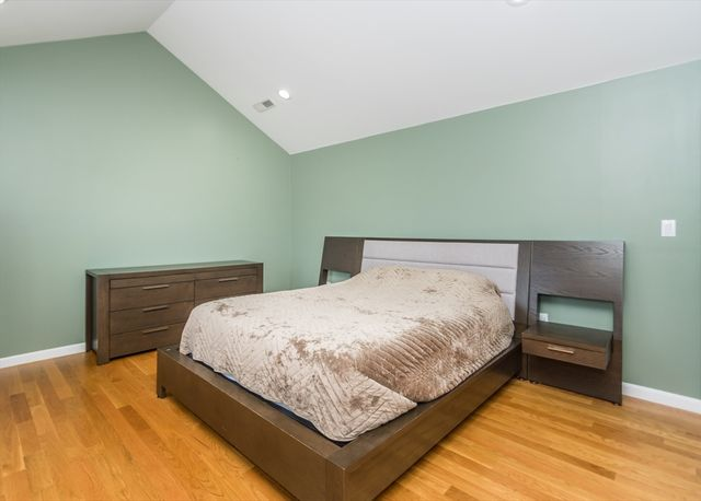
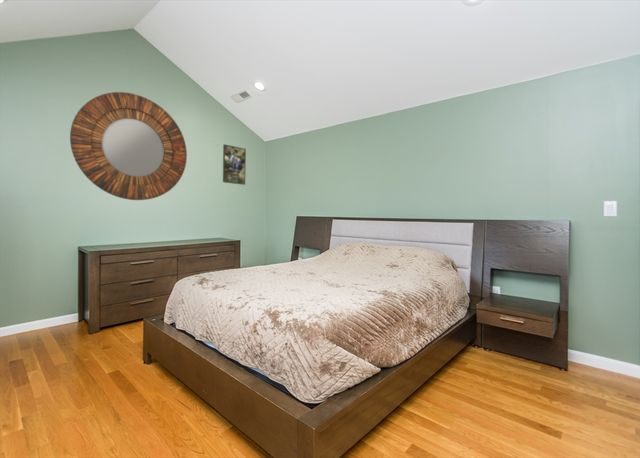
+ home mirror [69,91,188,201]
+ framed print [222,143,247,186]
